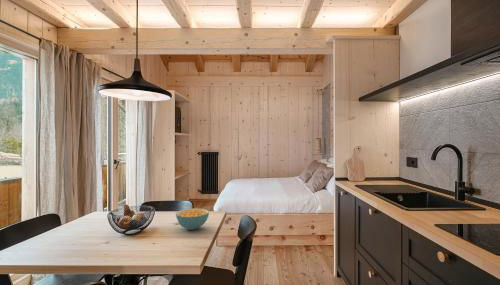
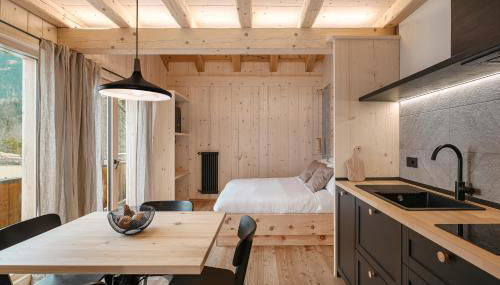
- cereal bowl [175,207,210,231]
